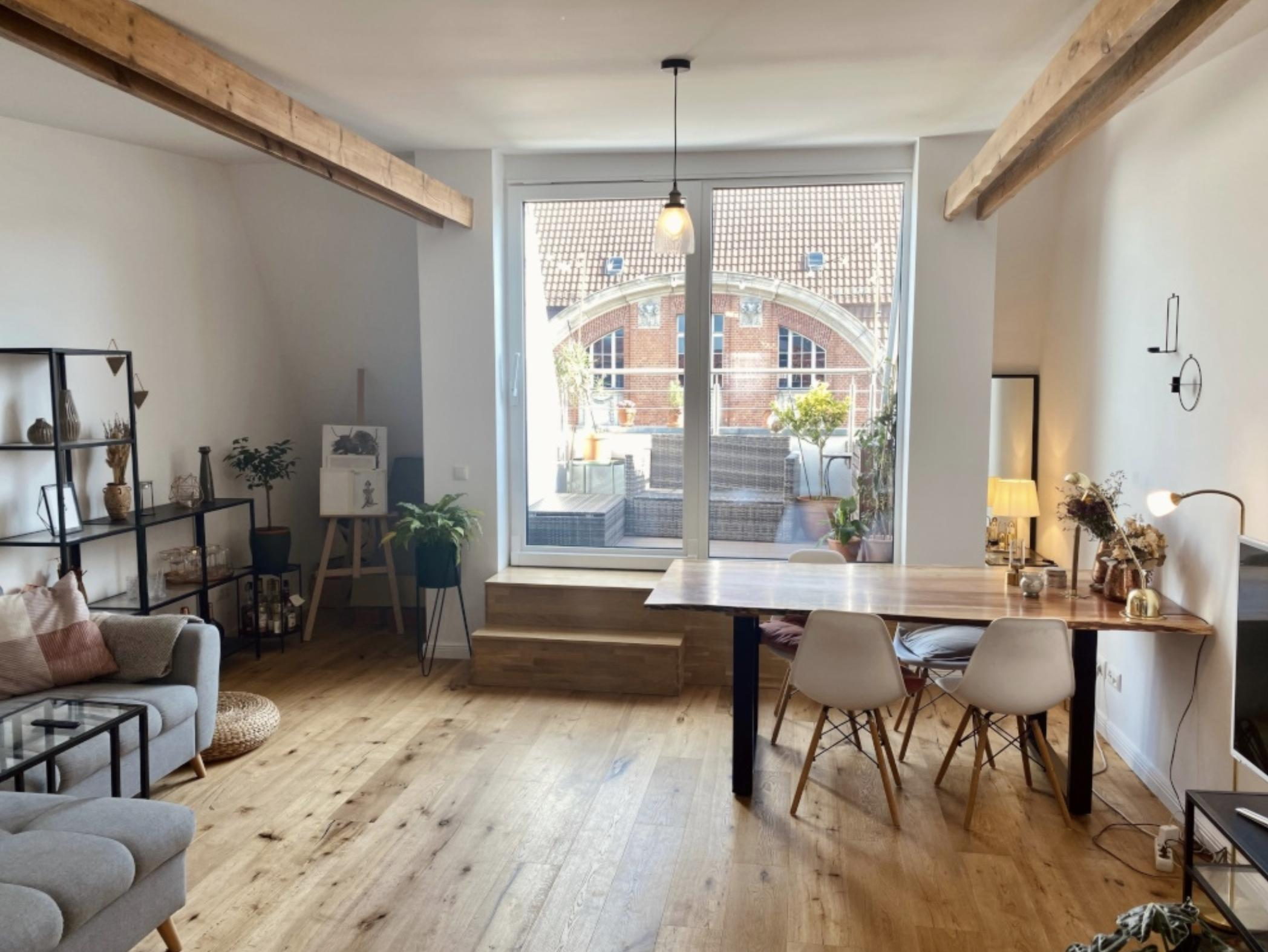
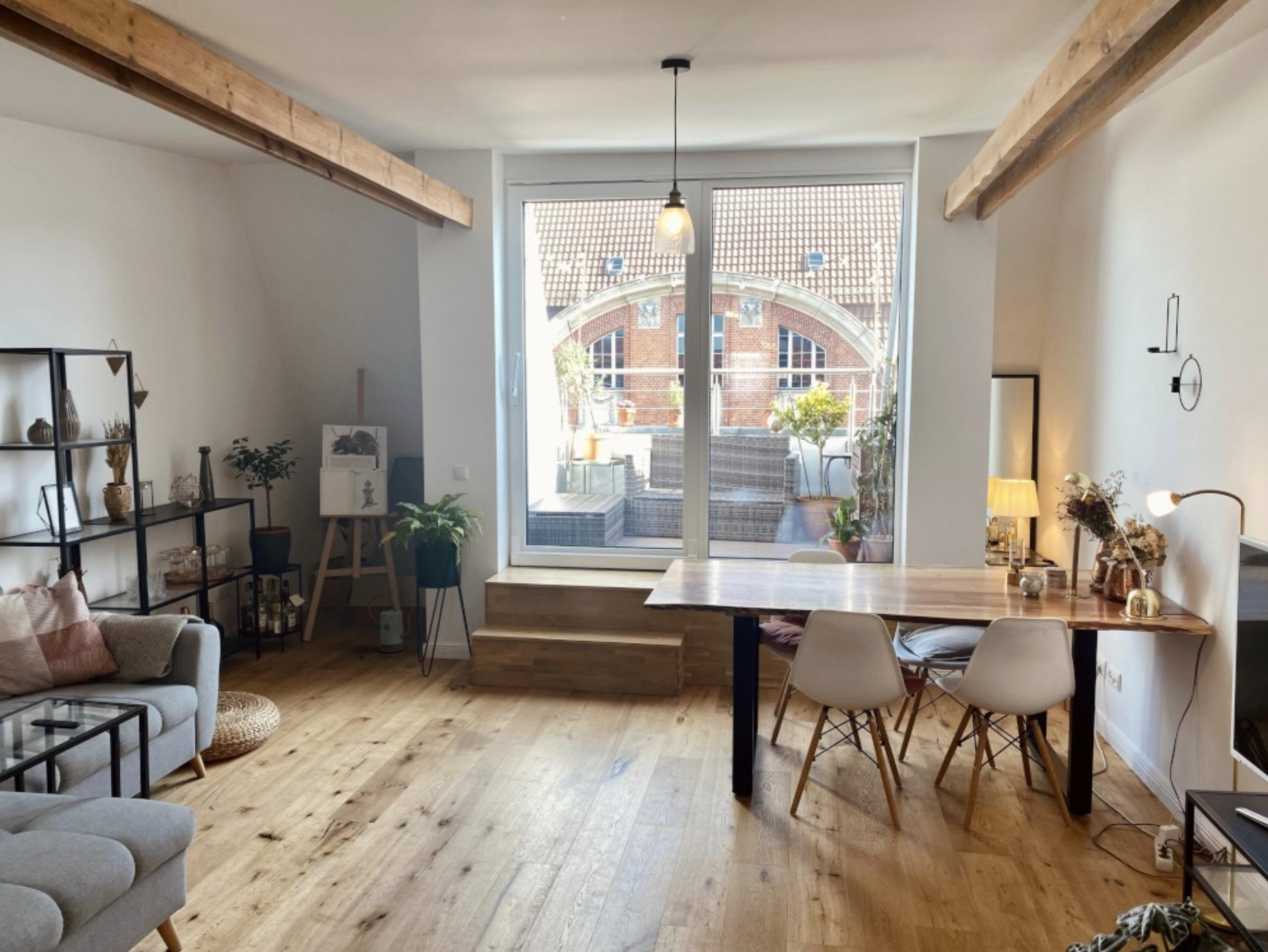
+ watering can [367,594,415,653]
